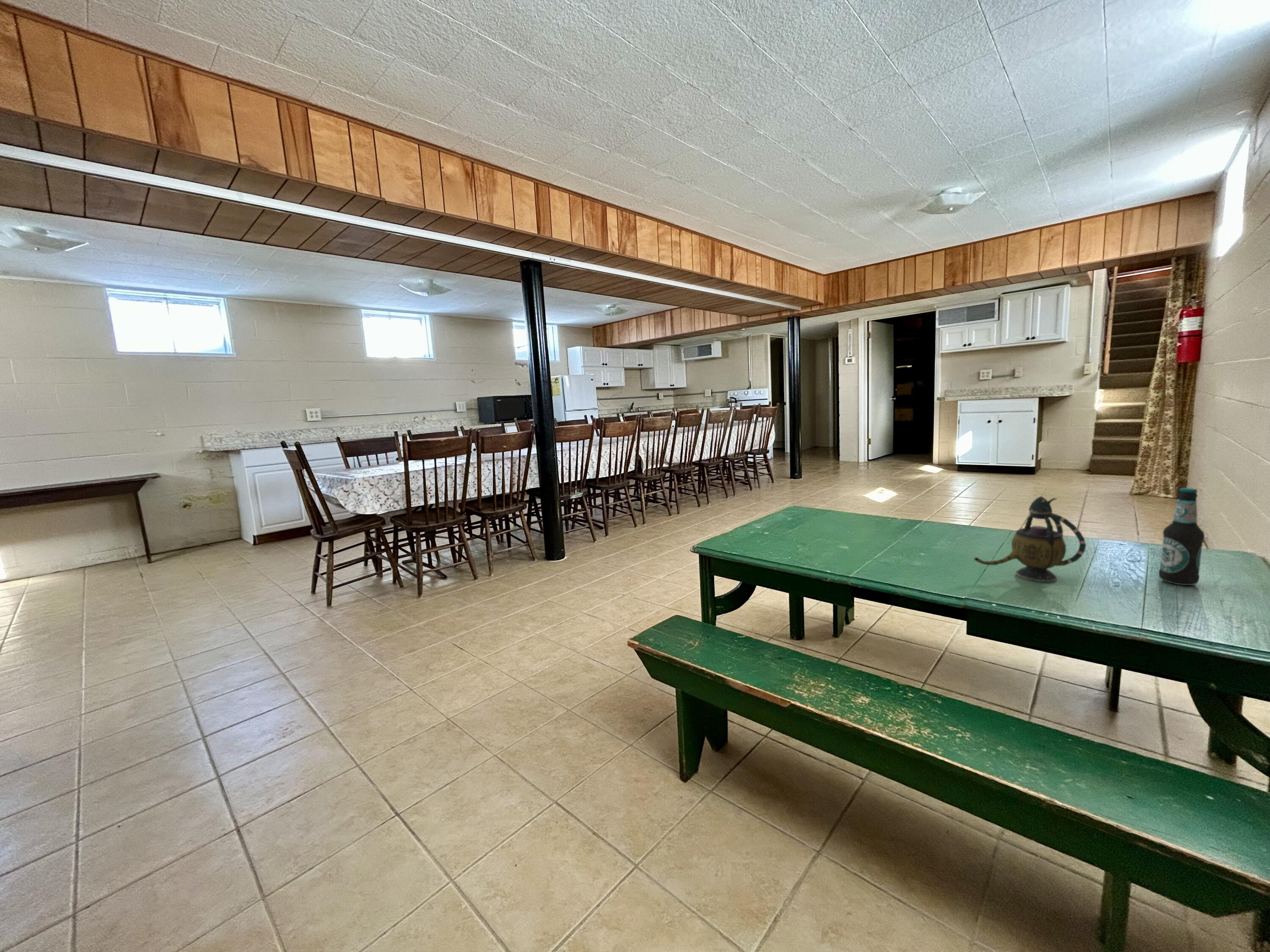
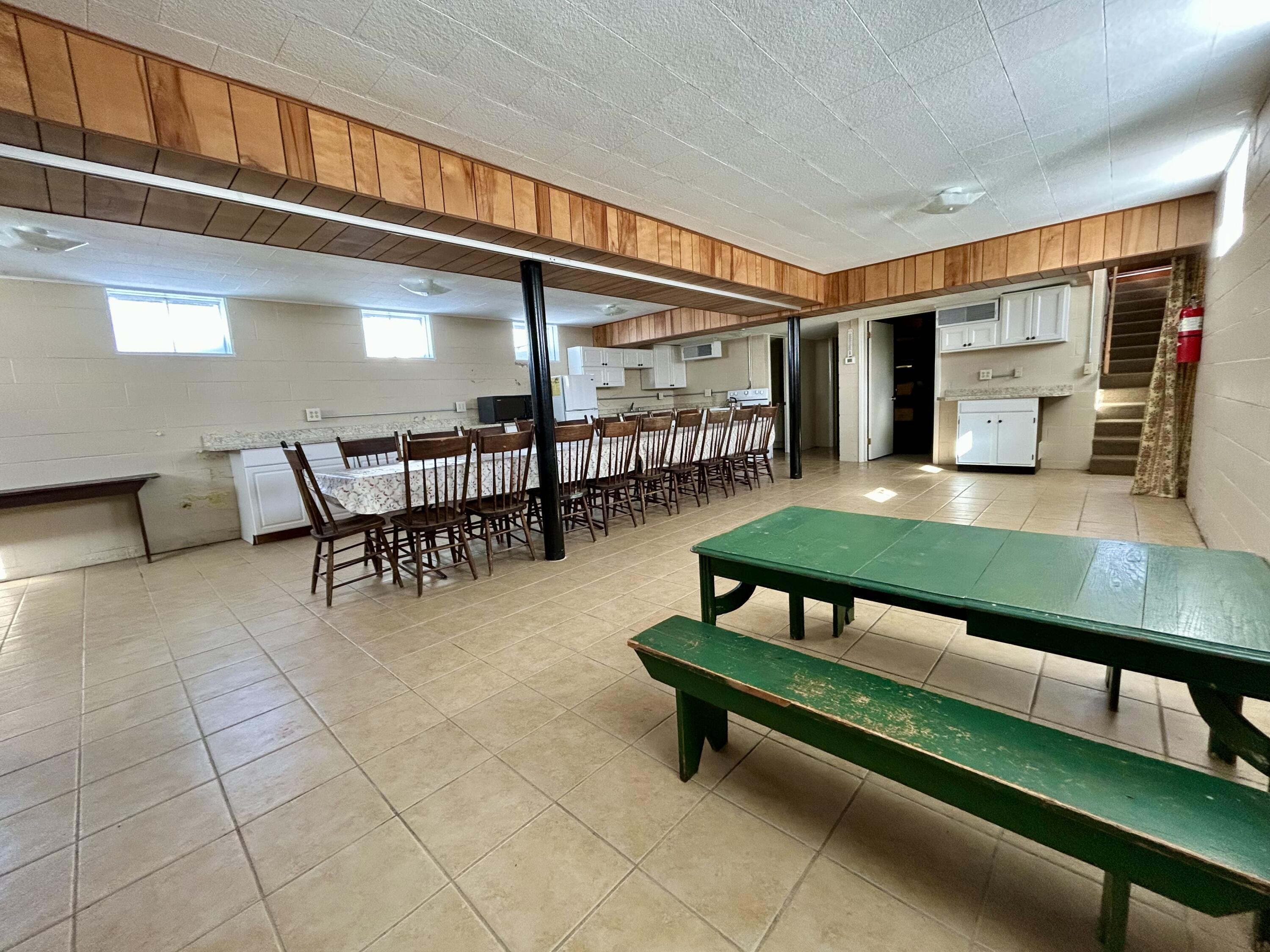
- teapot [974,495,1087,582]
- bottle [1158,487,1205,586]
